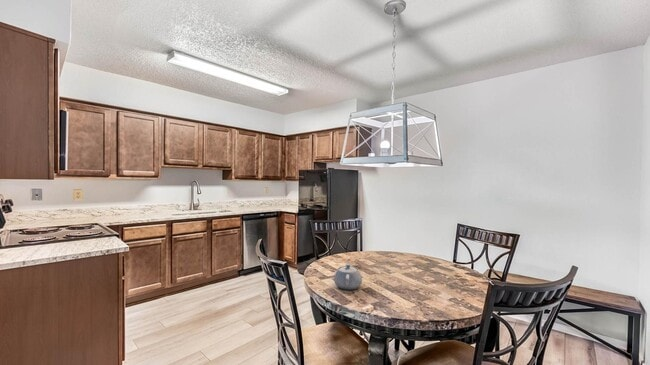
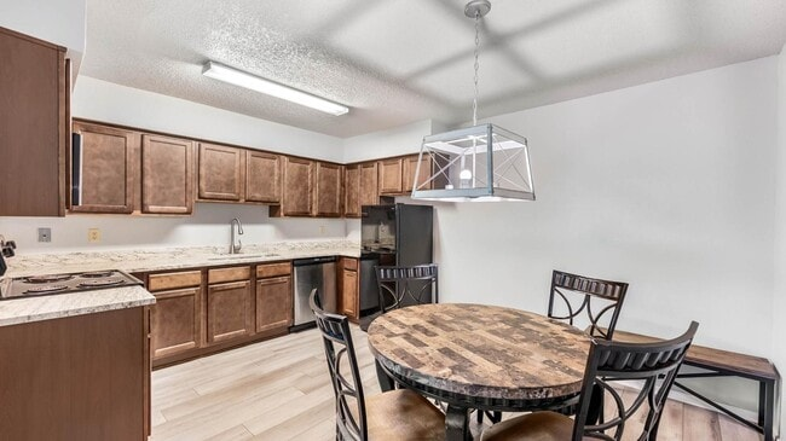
- teapot [333,261,363,291]
